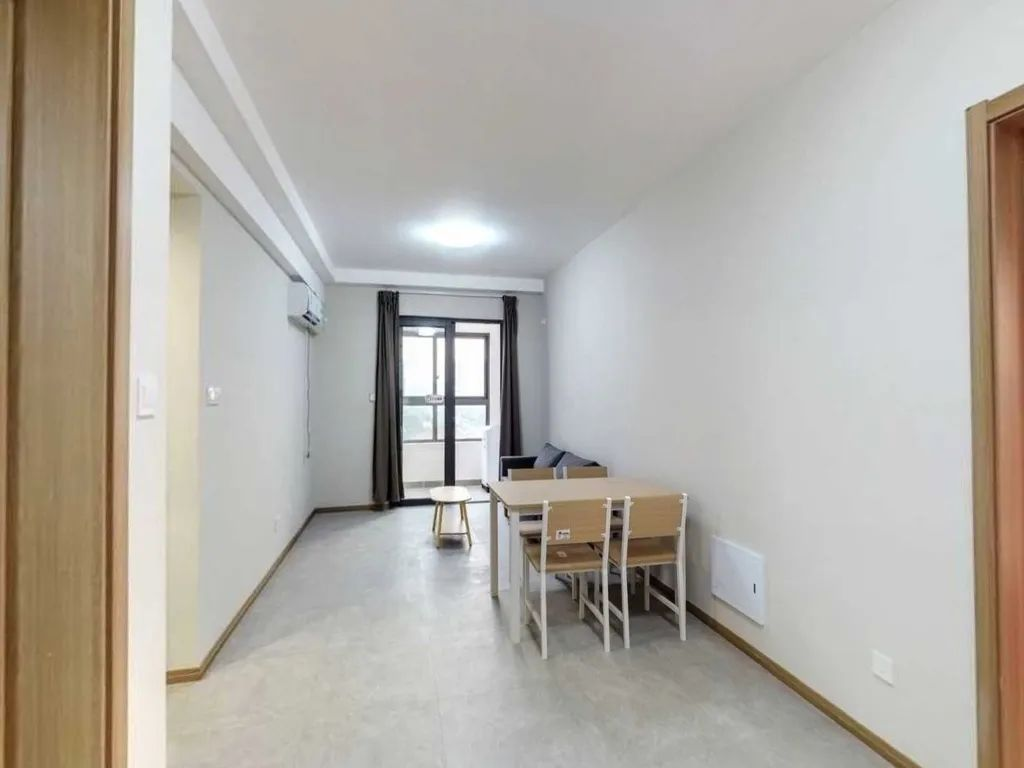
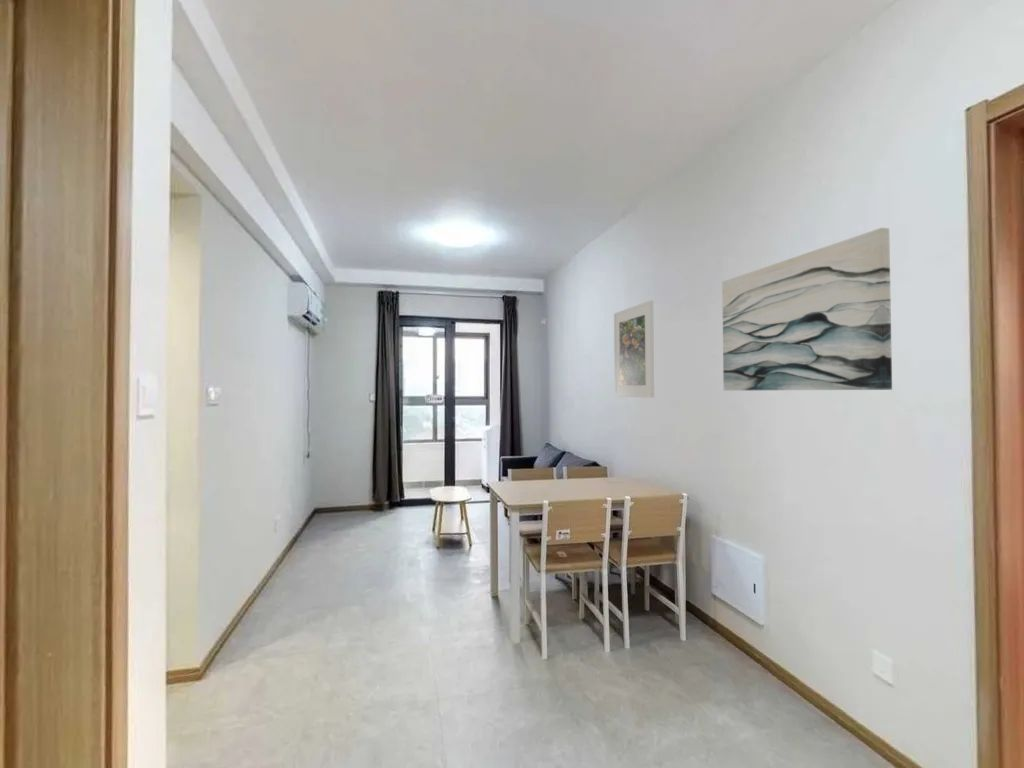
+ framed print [613,299,655,399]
+ wall art [721,227,893,392]
